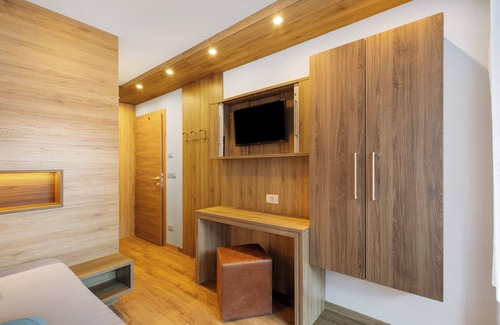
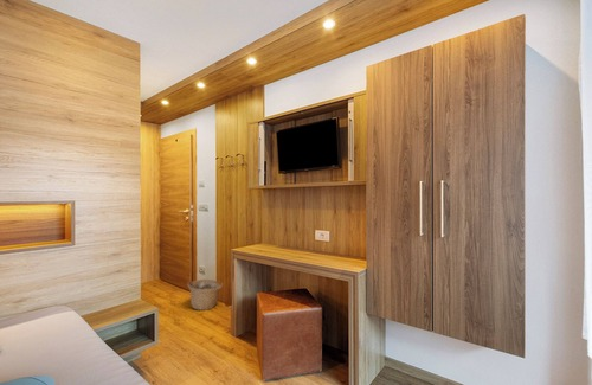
+ basket [187,278,224,312]
